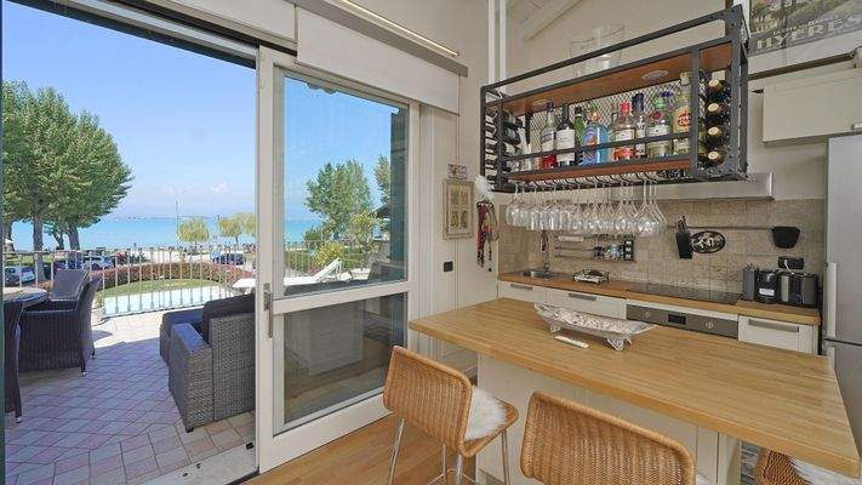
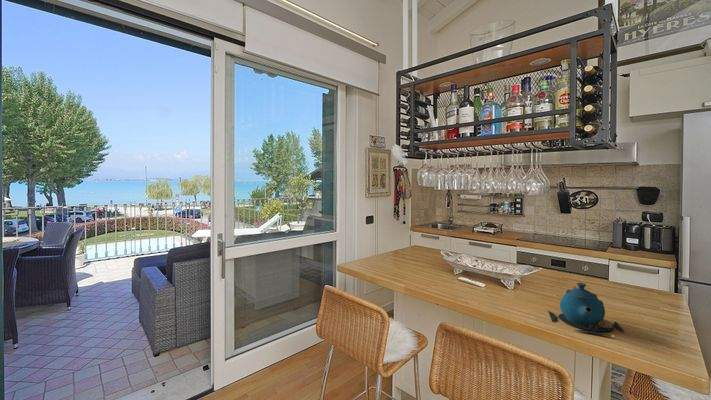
+ teapot [548,282,625,337]
